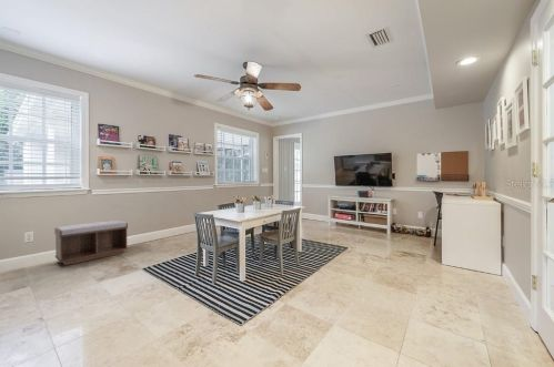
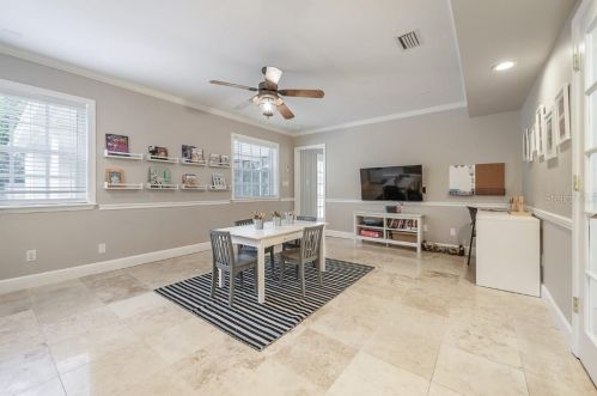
- bench [53,220,129,266]
